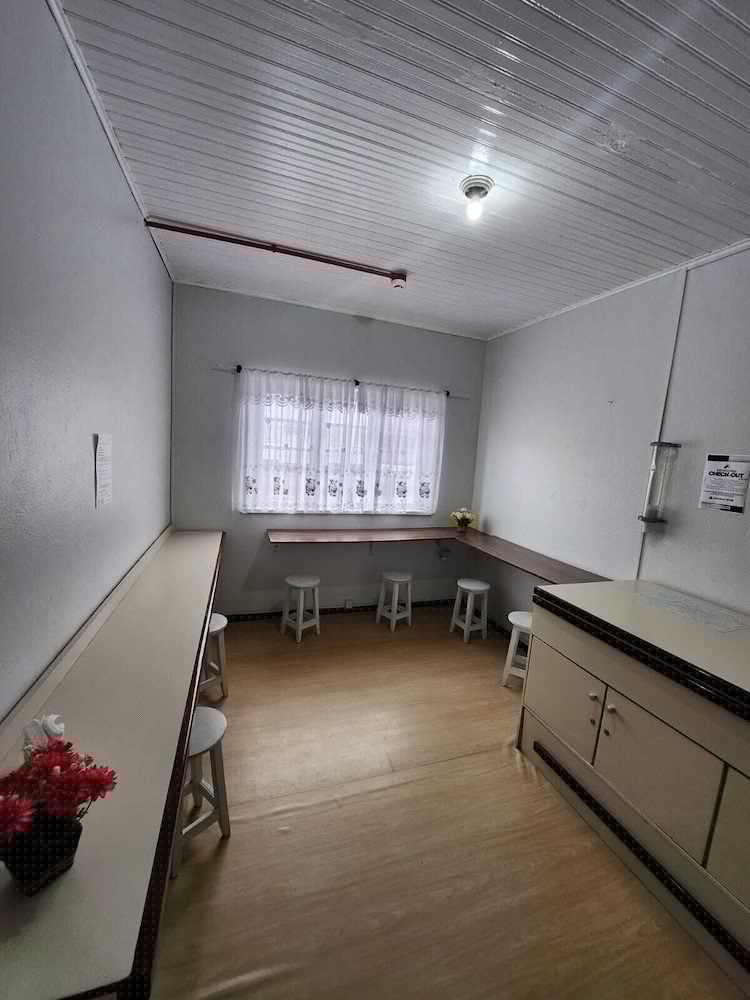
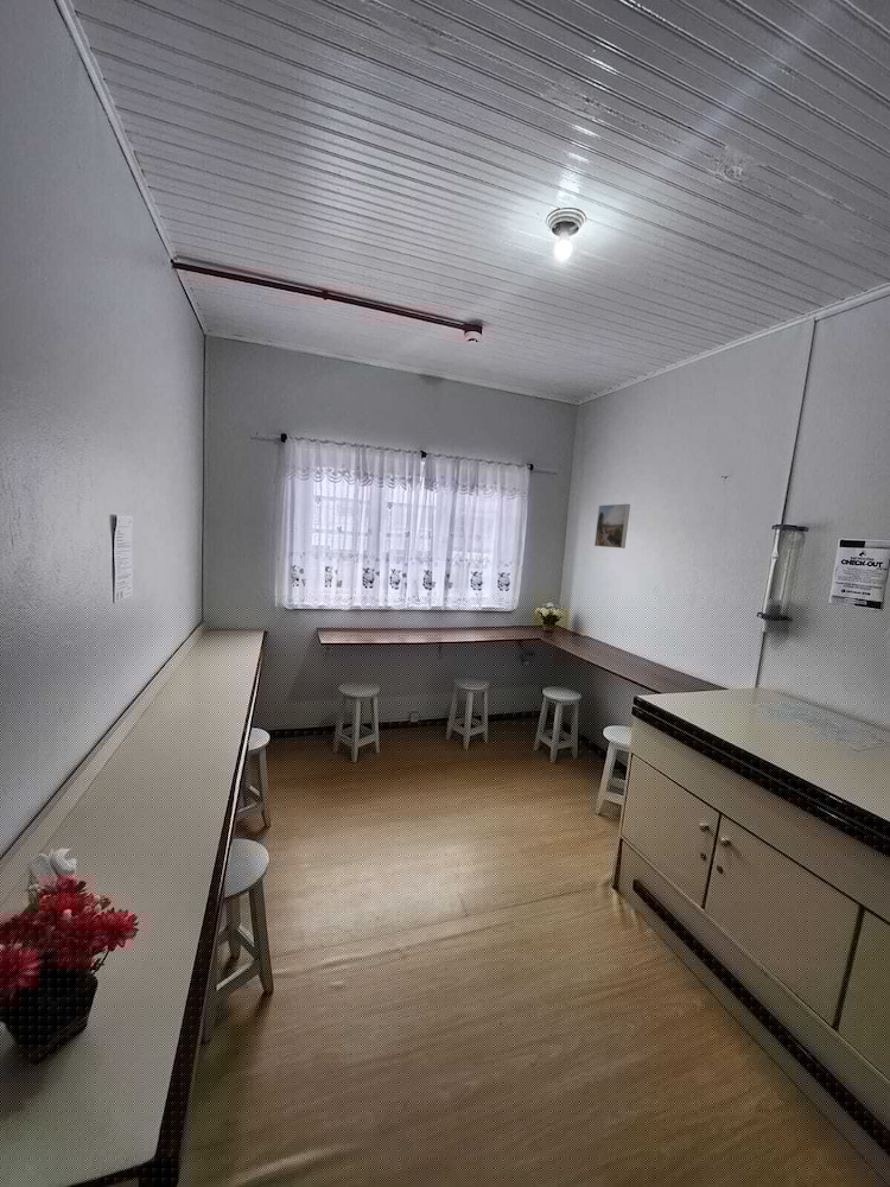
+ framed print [593,503,631,550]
